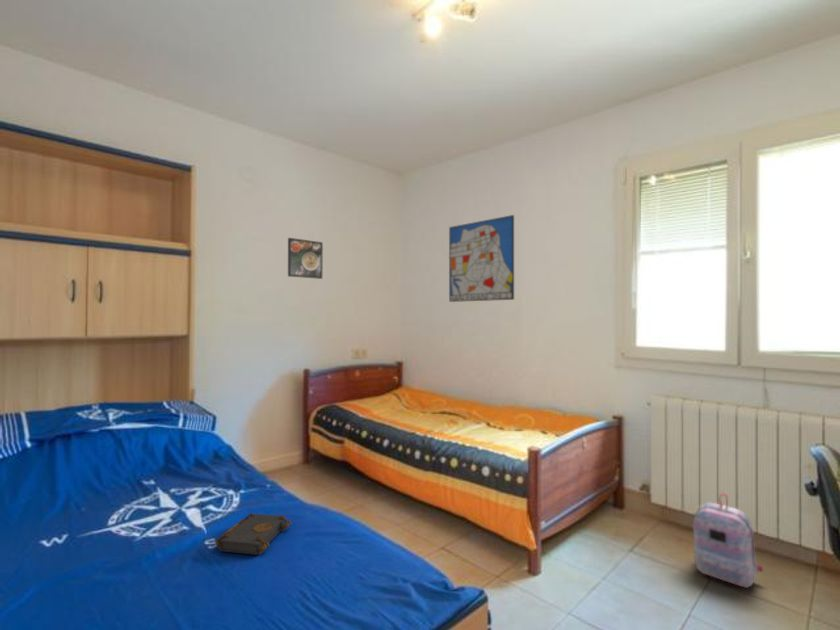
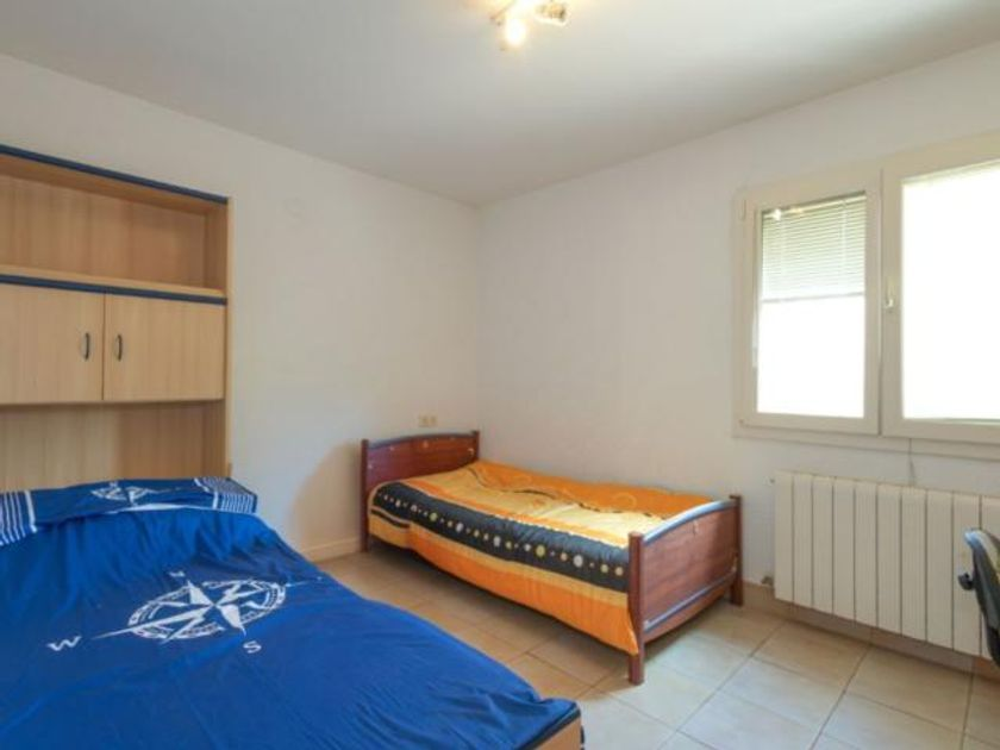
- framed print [287,237,324,280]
- wall art [448,214,515,303]
- book [214,512,292,556]
- backpack [692,492,764,589]
